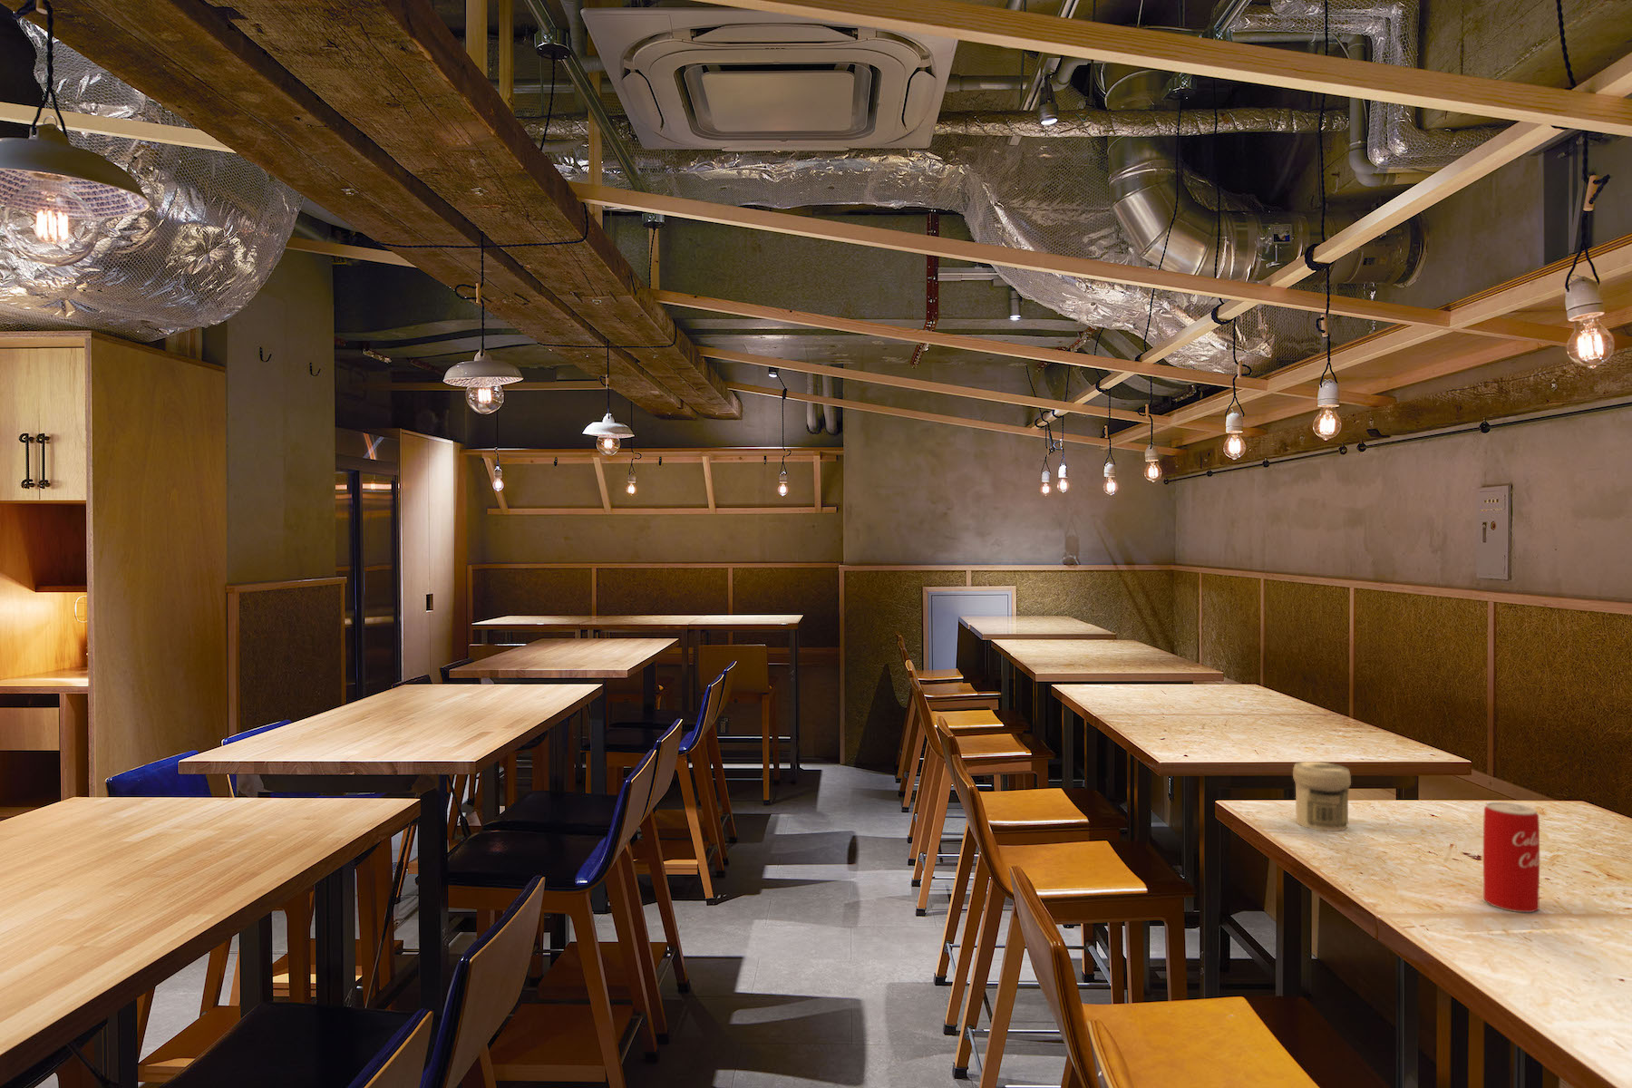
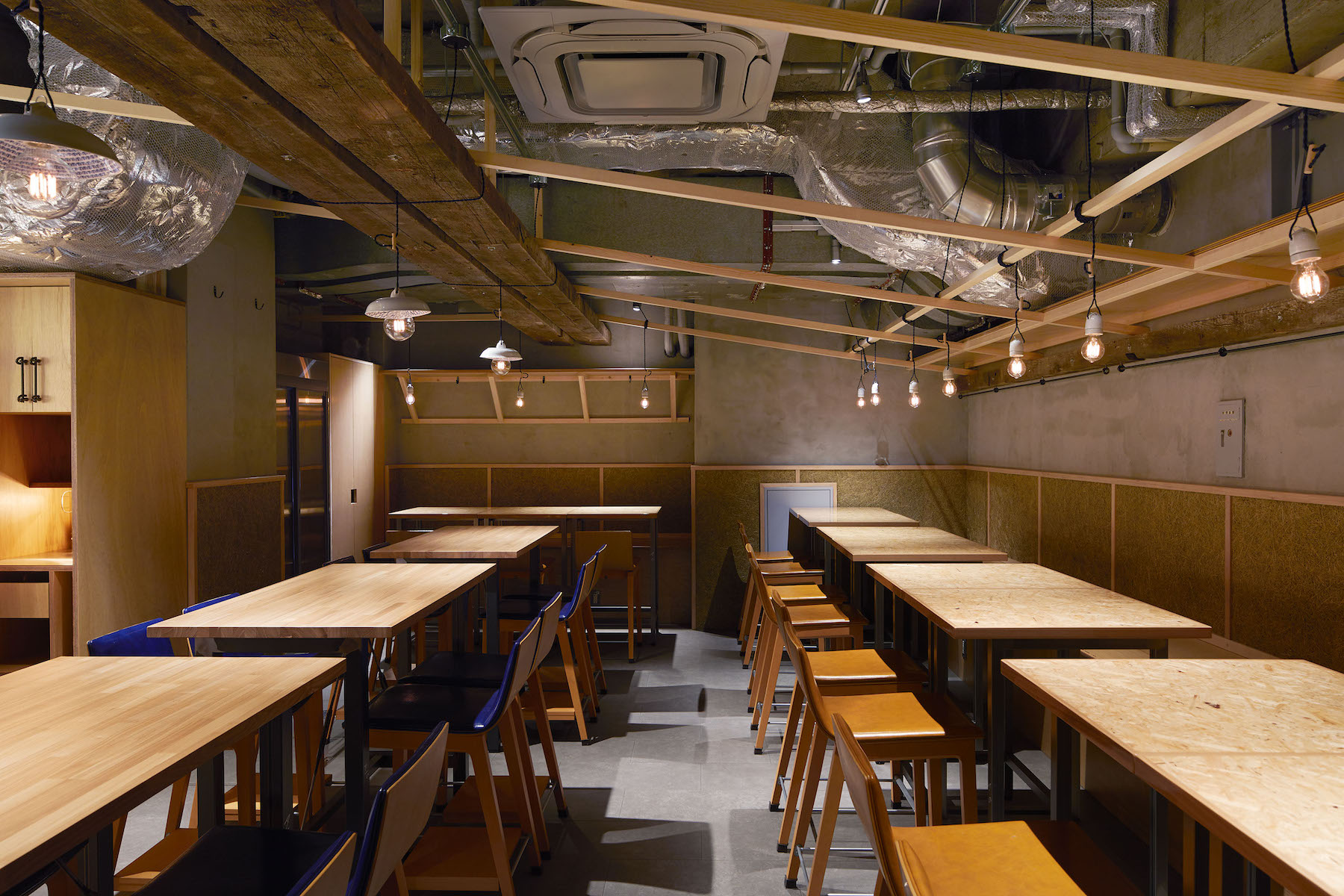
- jar [1292,760,1352,832]
- beverage can [1483,801,1541,913]
